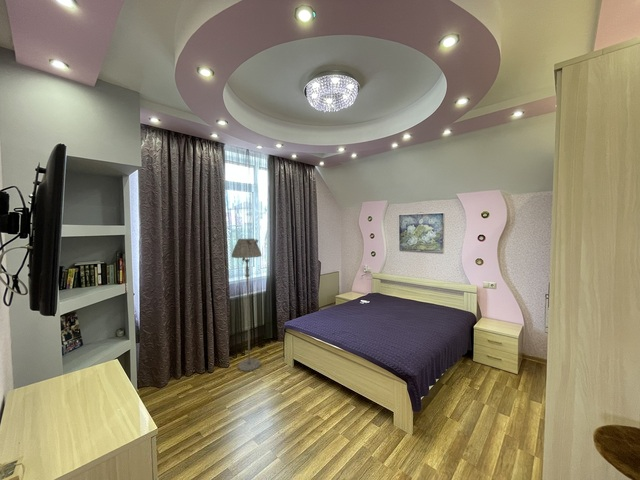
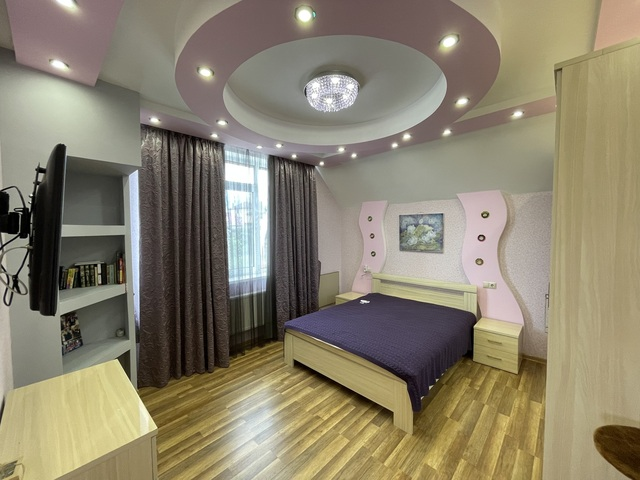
- floor lamp [231,237,263,372]
